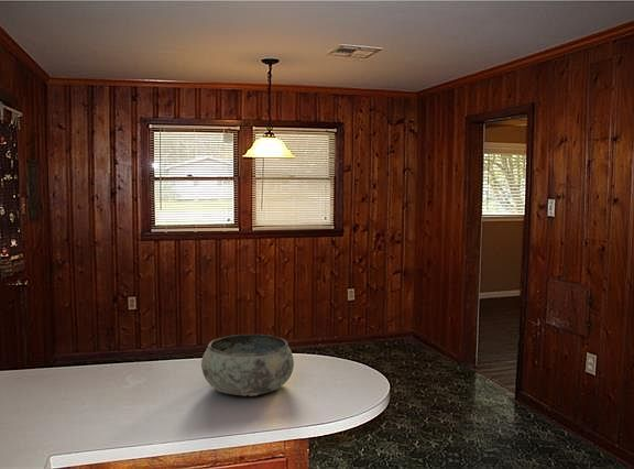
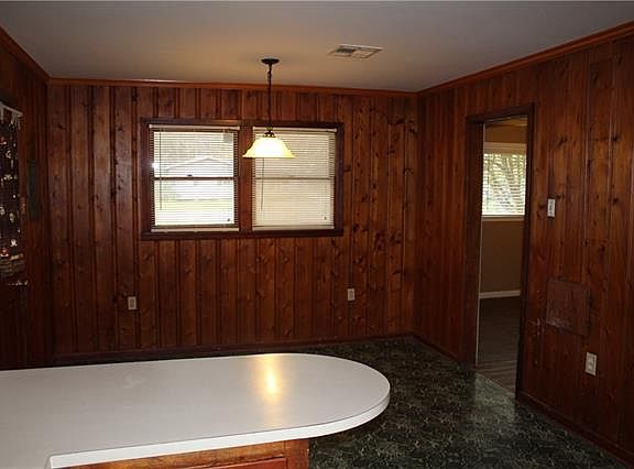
- bowl [200,334,295,397]
